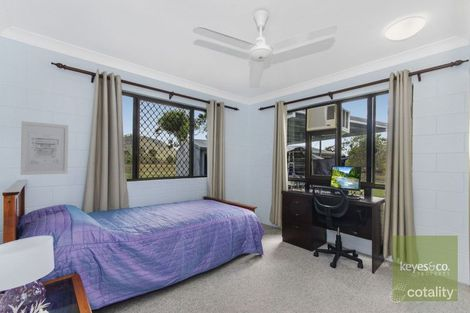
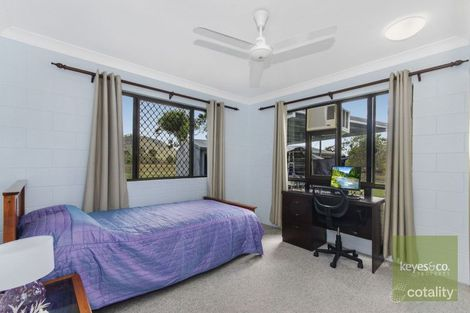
- wall art [20,120,69,176]
